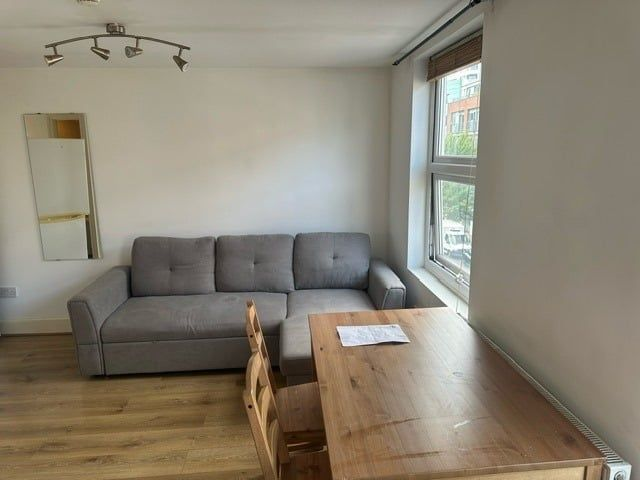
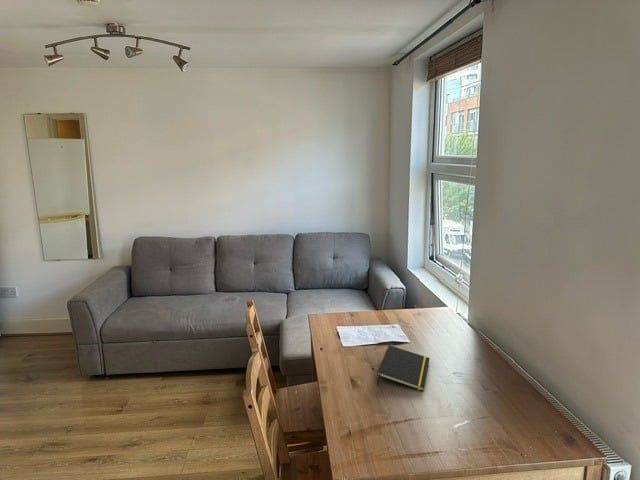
+ notepad [376,344,431,392]
